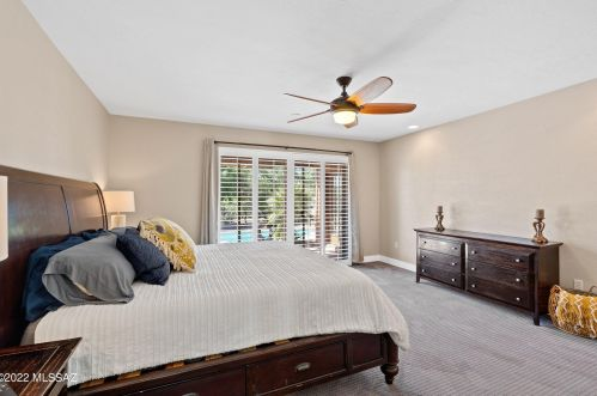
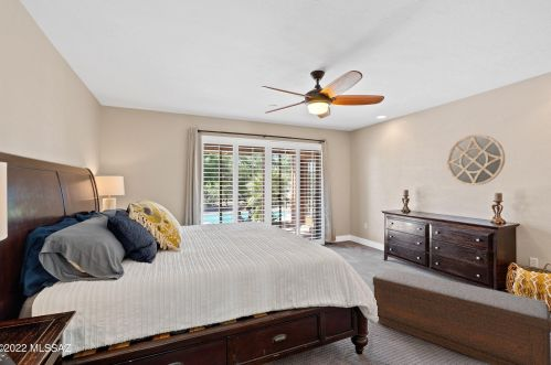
+ bench [372,268,551,365]
+ home mirror [446,133,506,186]
